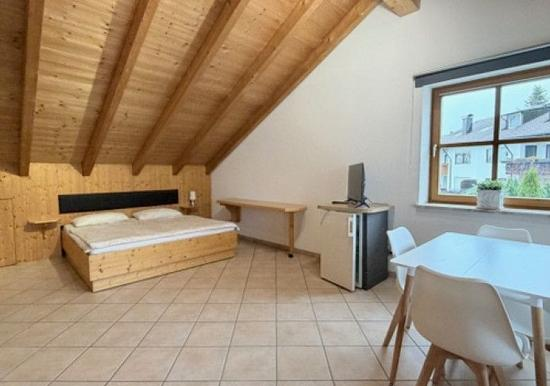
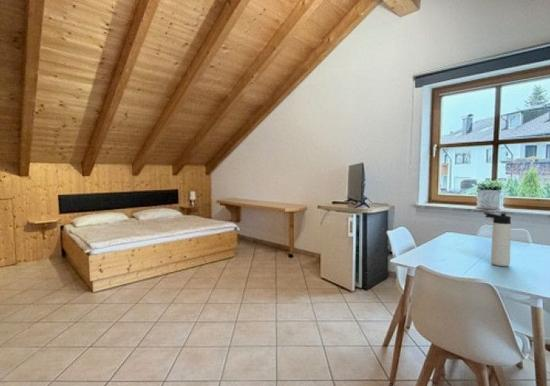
+ thermos bottle [483,211,512,267]
